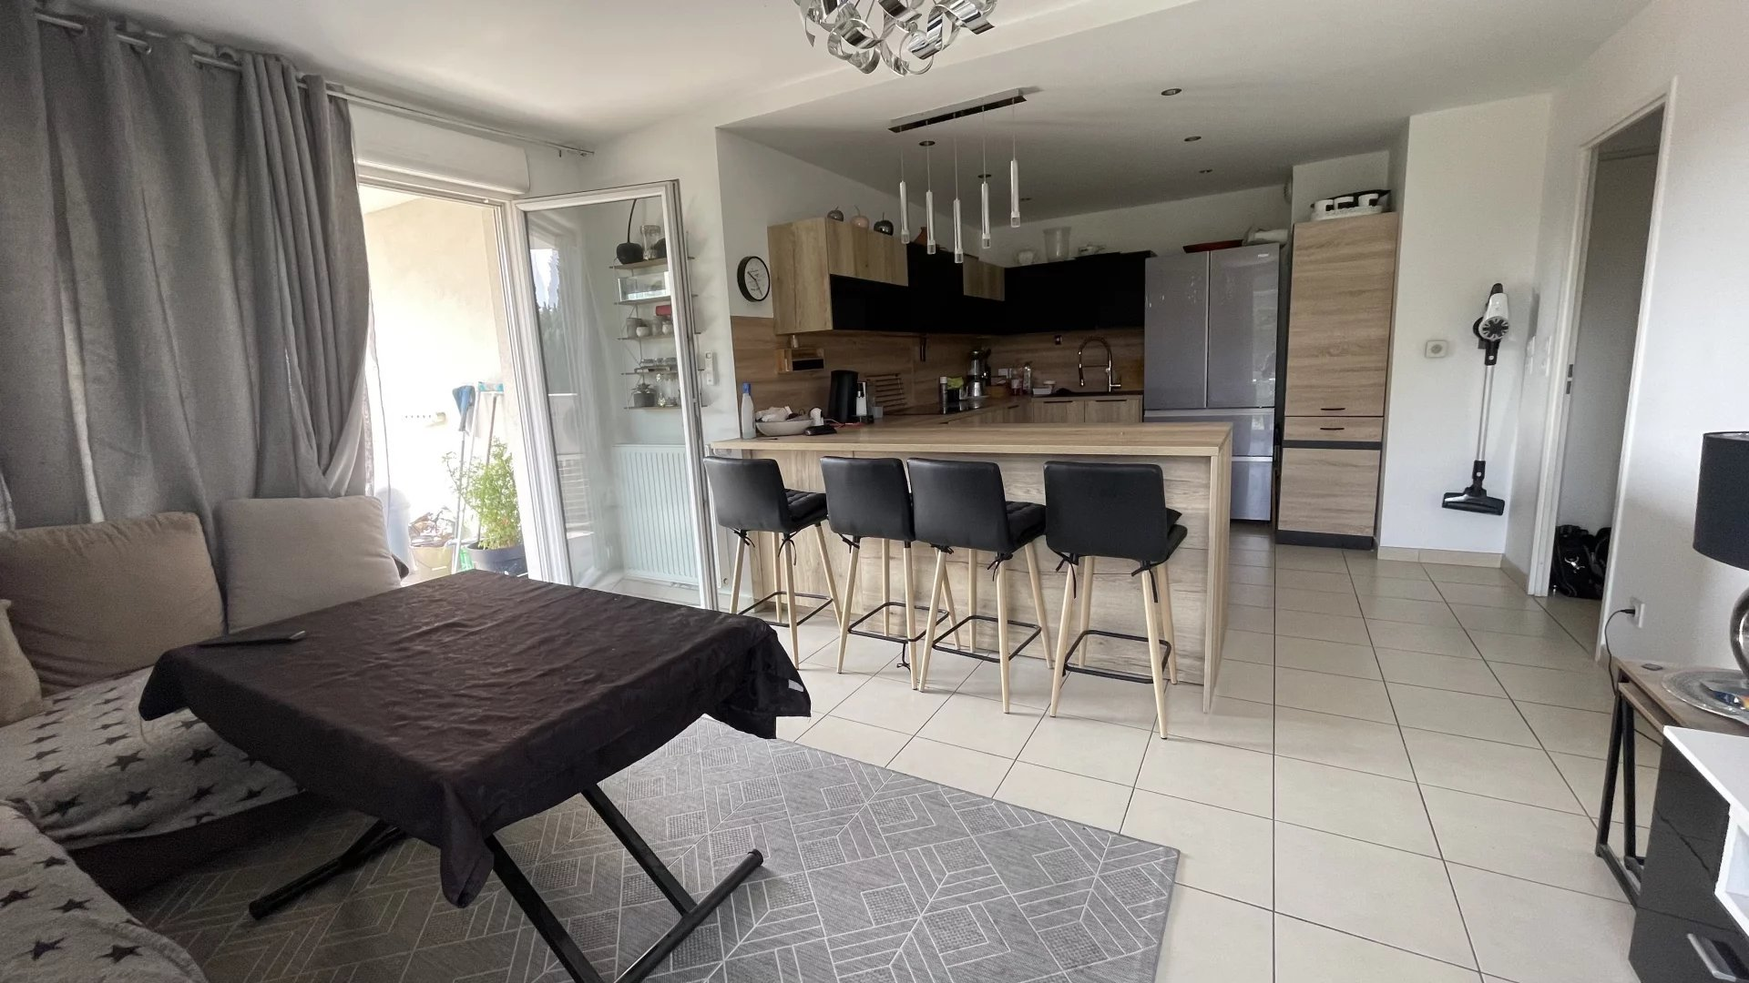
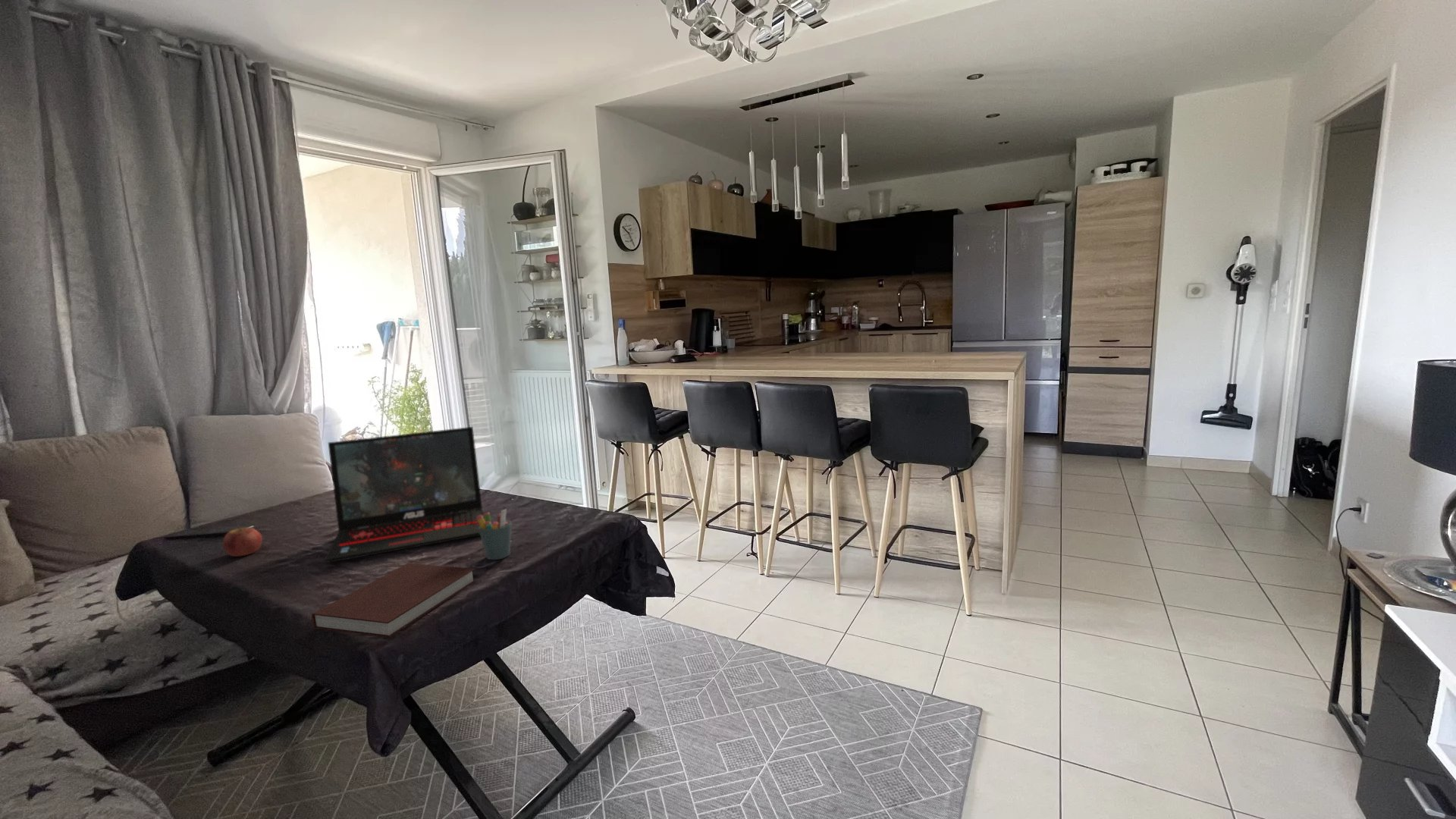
+ laptop [323,426,485,563]
+ apple [222,524,263,557]
+ pen holder [477,509,513,560]
+ notebook [311,563,475,638]
